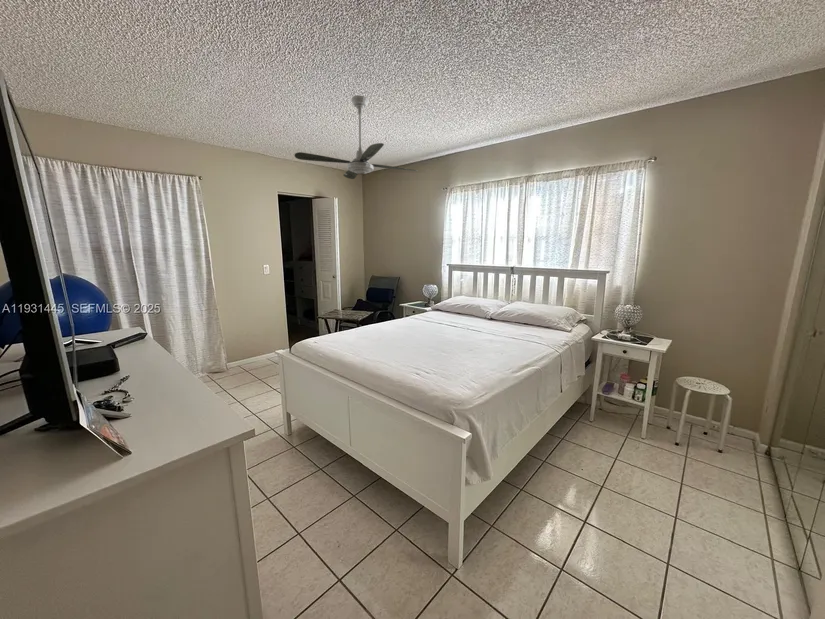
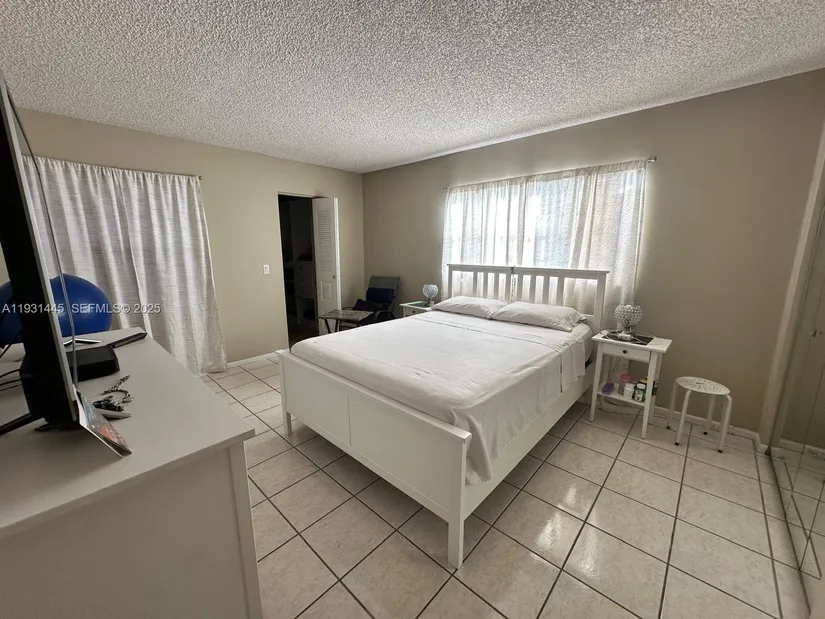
- ceiling fan [294,95,418,180]
